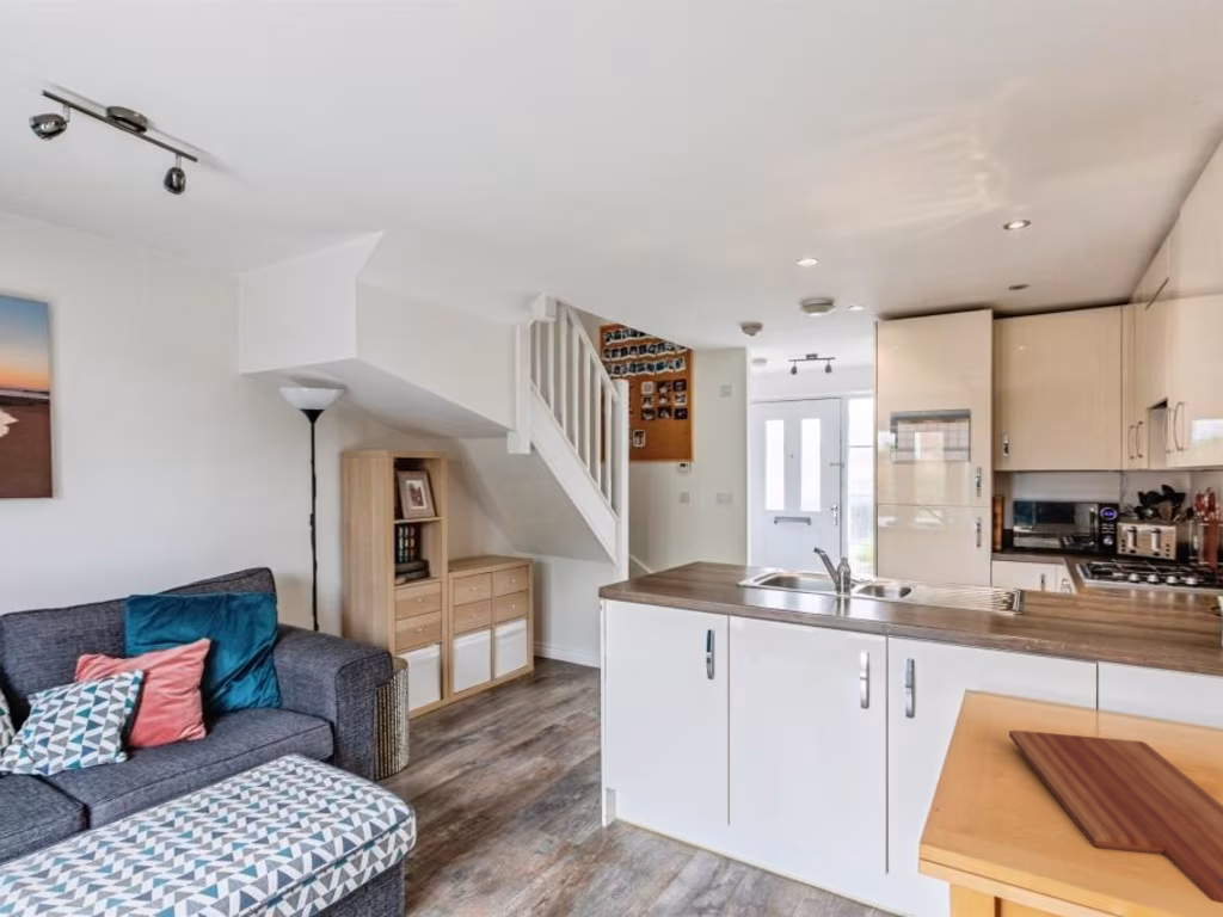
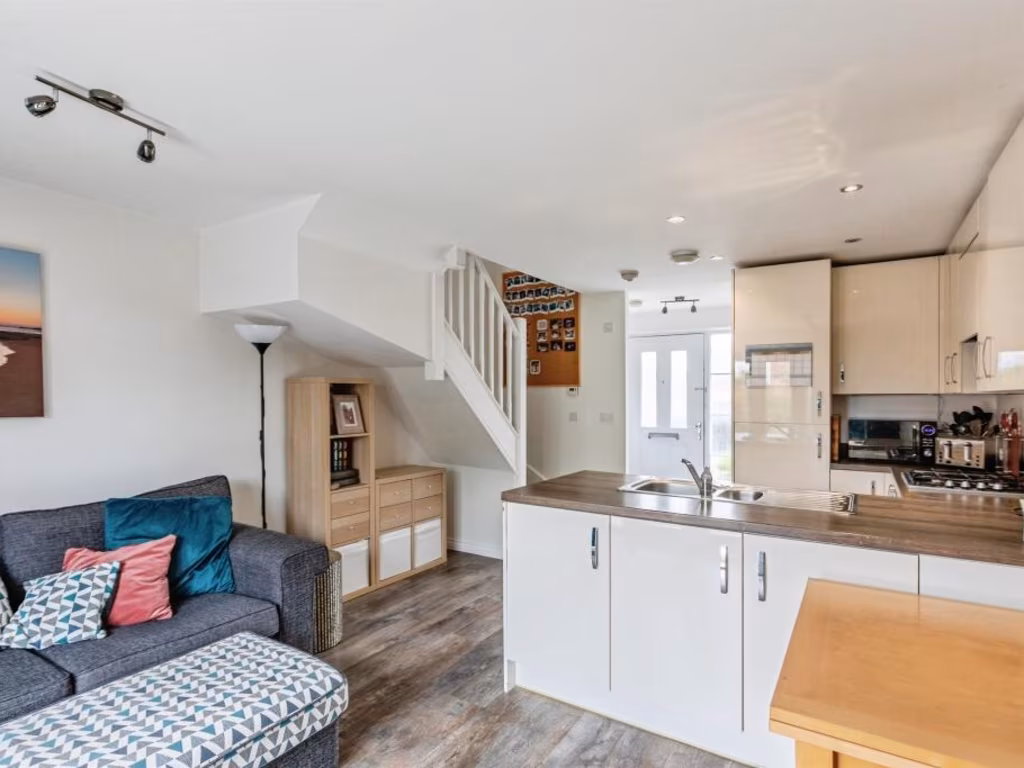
- cutting board [1008,730,1223,904]
